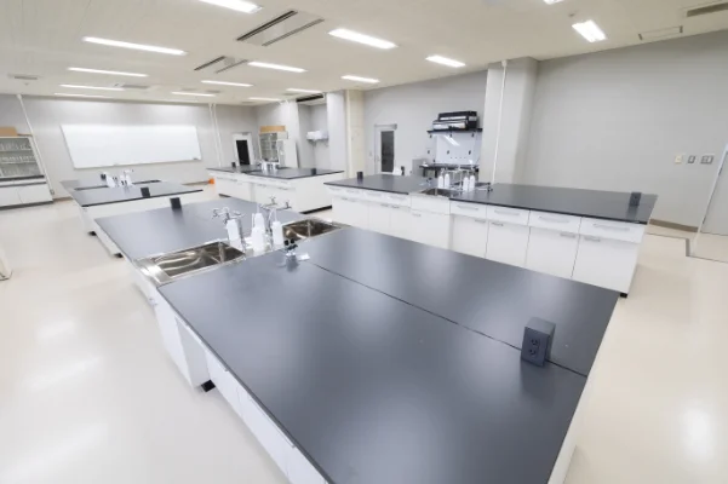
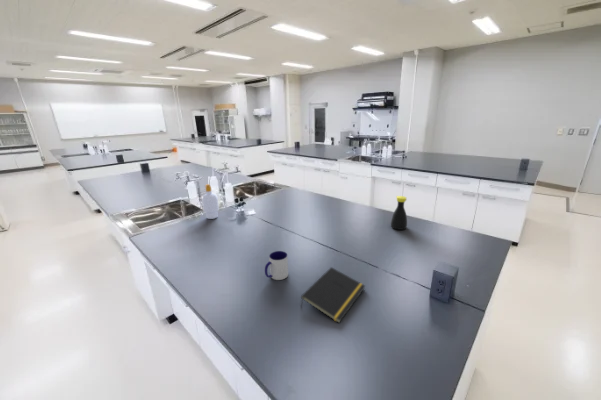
+ bottle [390,195,408,231]
+ soap bottle [201,183,220,220]
+ mug [264,250,289,281]
+ notepad [300,266,366,324]
